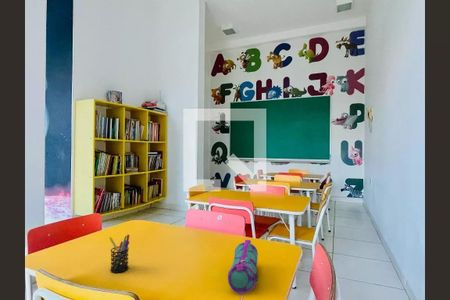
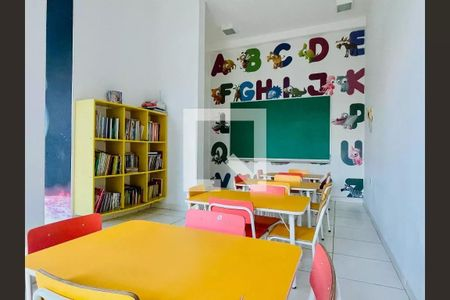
- pencil case [227,239,259,295]
- pen holder [108,233,130,274]
